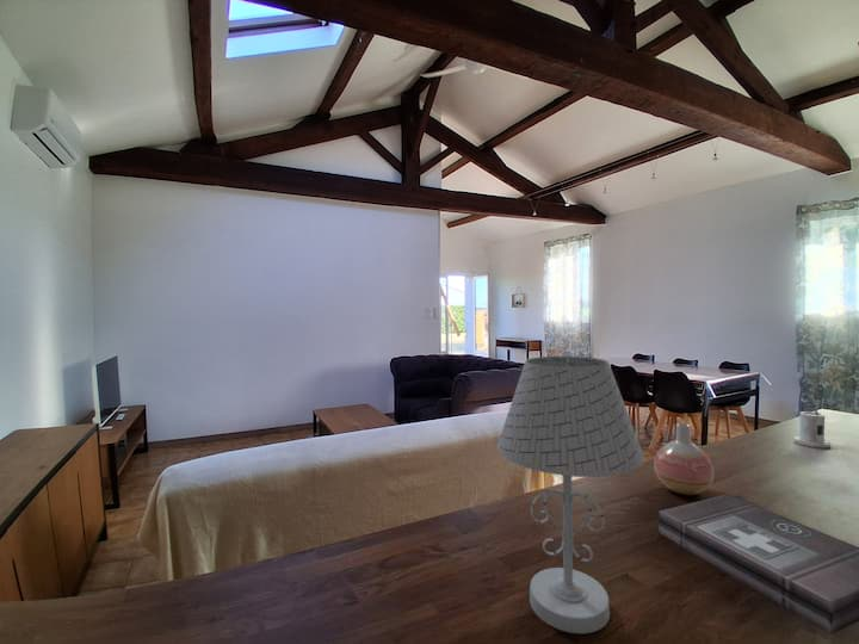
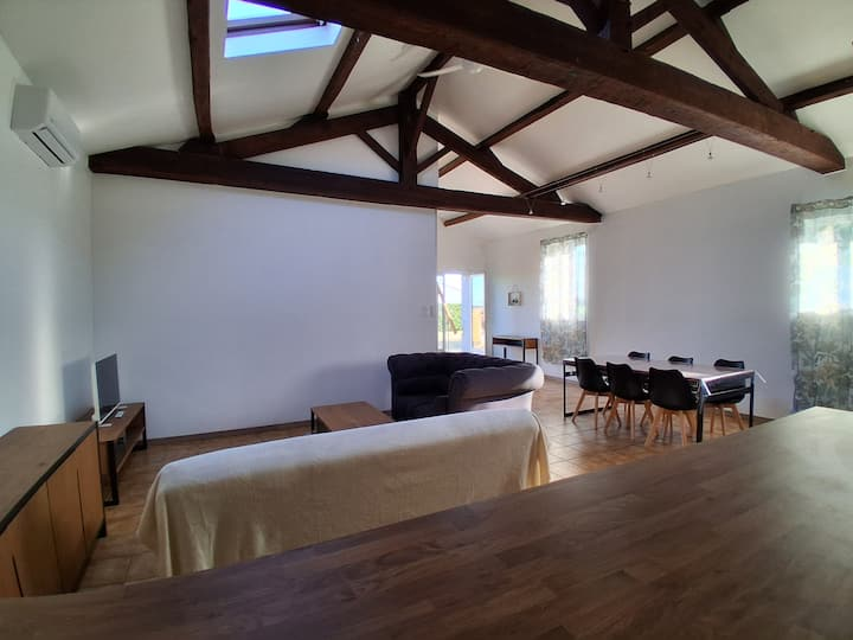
- first aid kit [657,493,859,636]
- vase [653,422,715,496]
- table lamp [496,355,645,634]
- candle [792,408,832,448]
